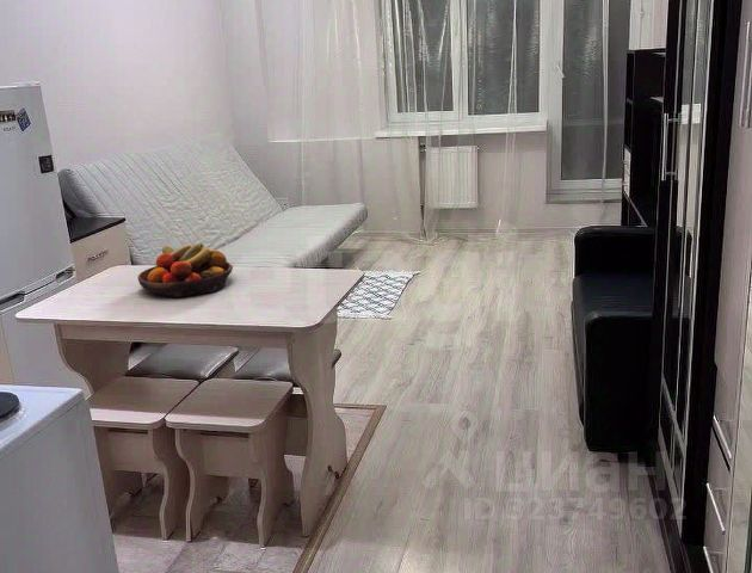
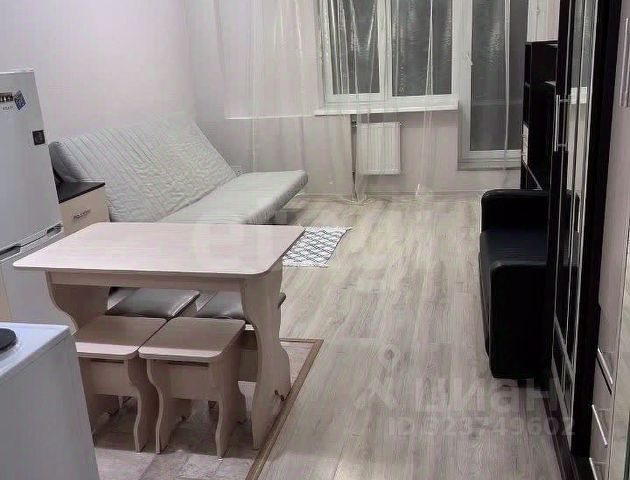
- fruit bowl [137,242,234,298]
